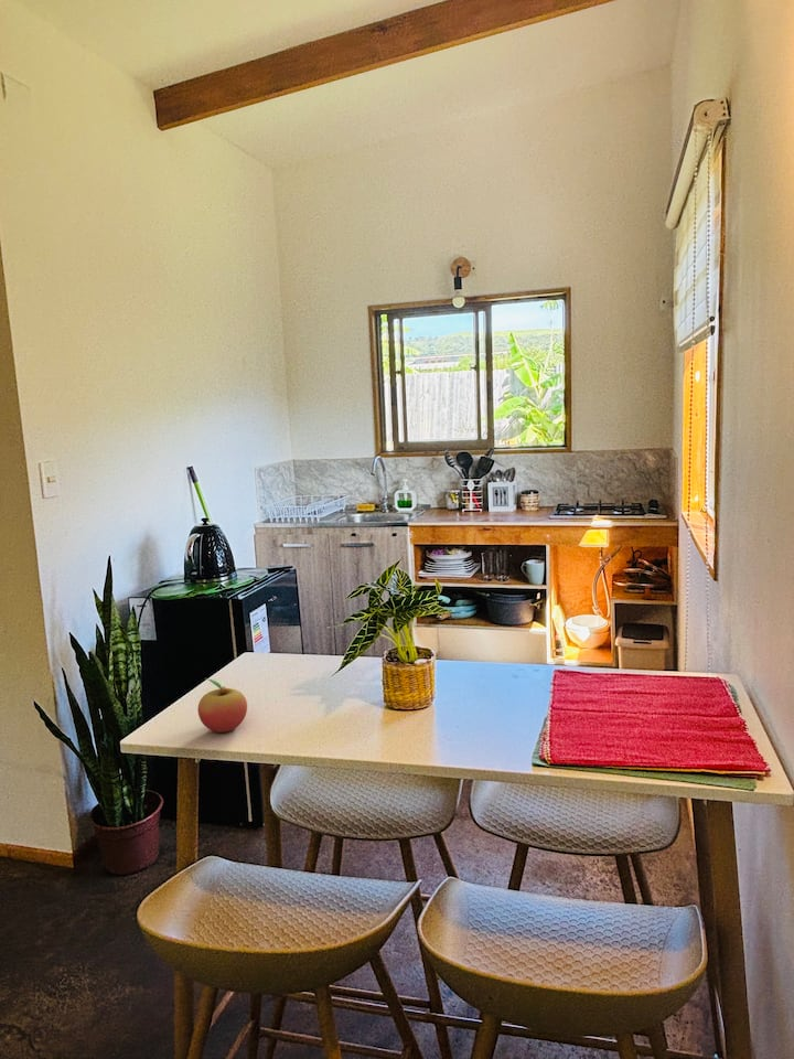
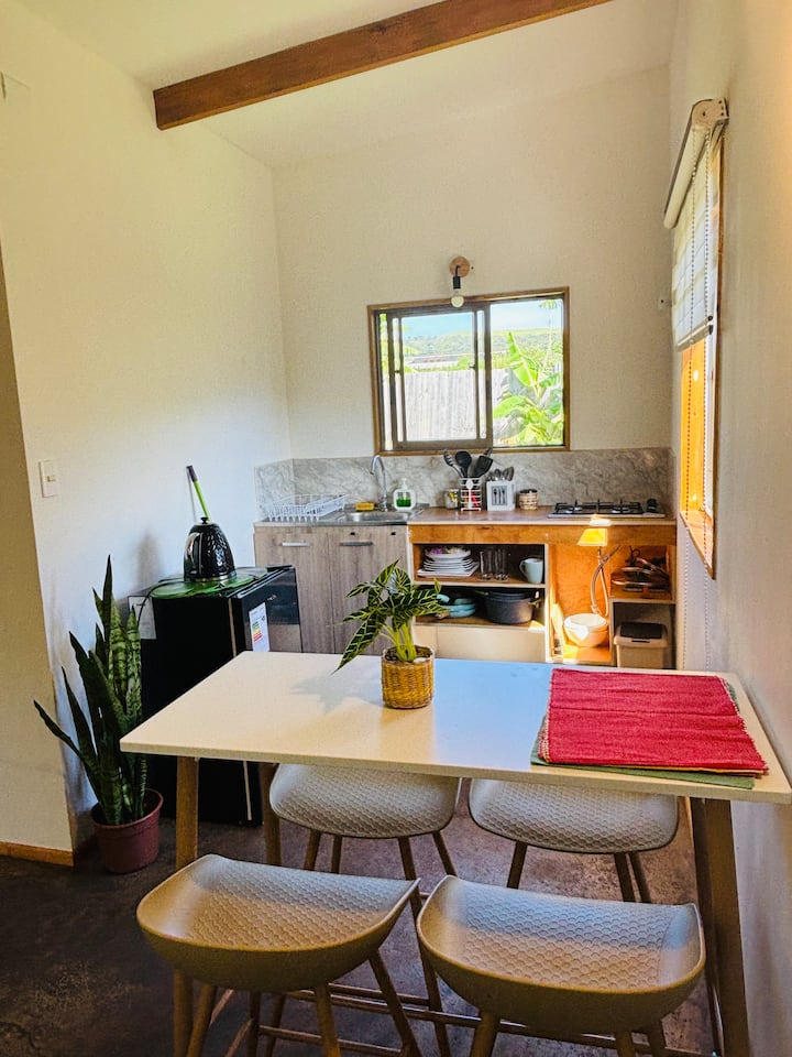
- fruit [196,677,248,734]
